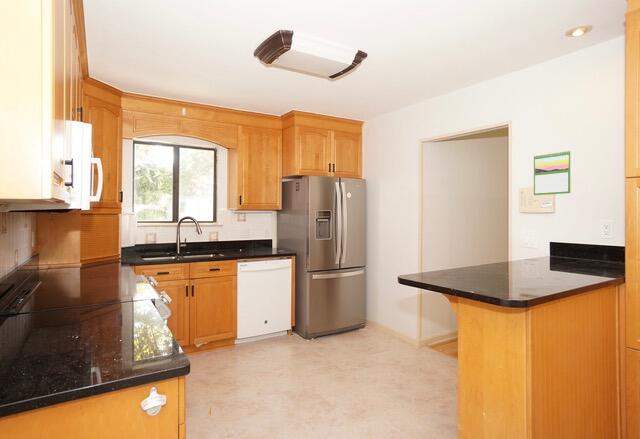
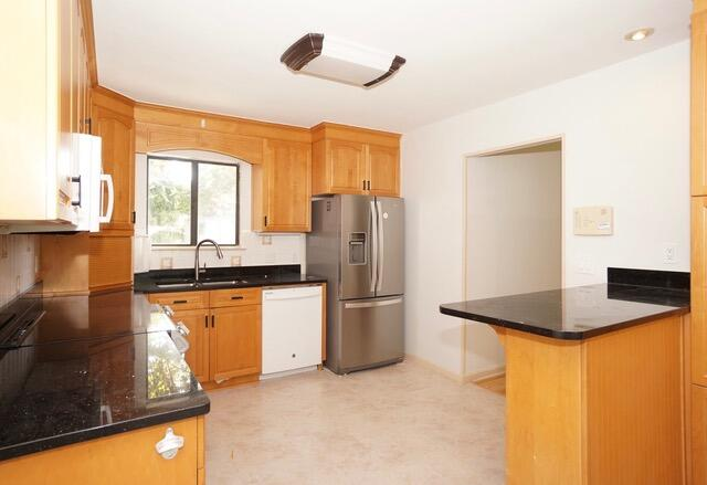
- calendar [533,149,572,196]
